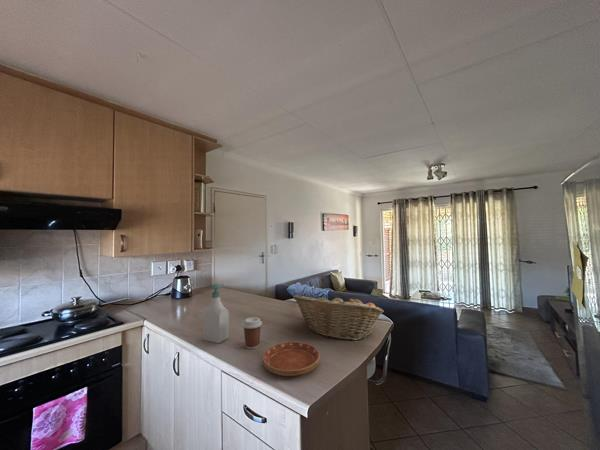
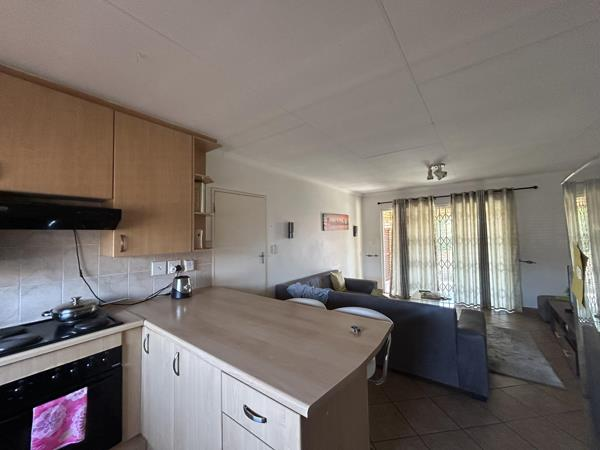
- soap bottle [202,283,230,344]
- fruit basket [292,294,385,341]
- coffee cup [241,316,263,350]
- saucer [262,341,321,377]
